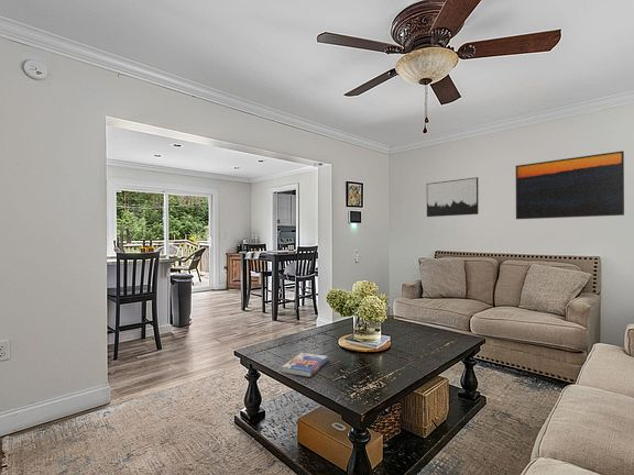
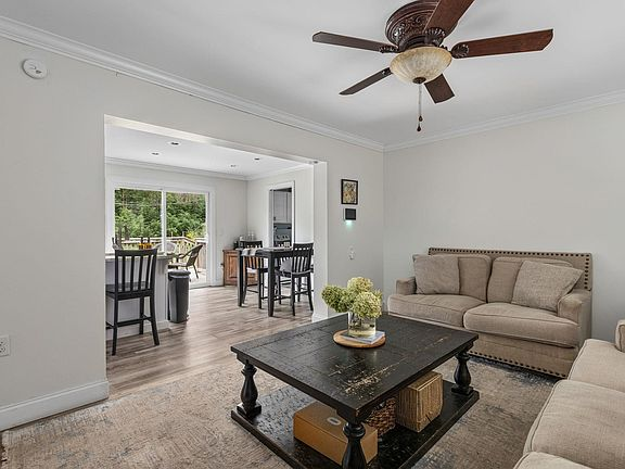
- book [281,351,330,378]
- wall art [426,176,480,218]
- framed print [515,150,625,220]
